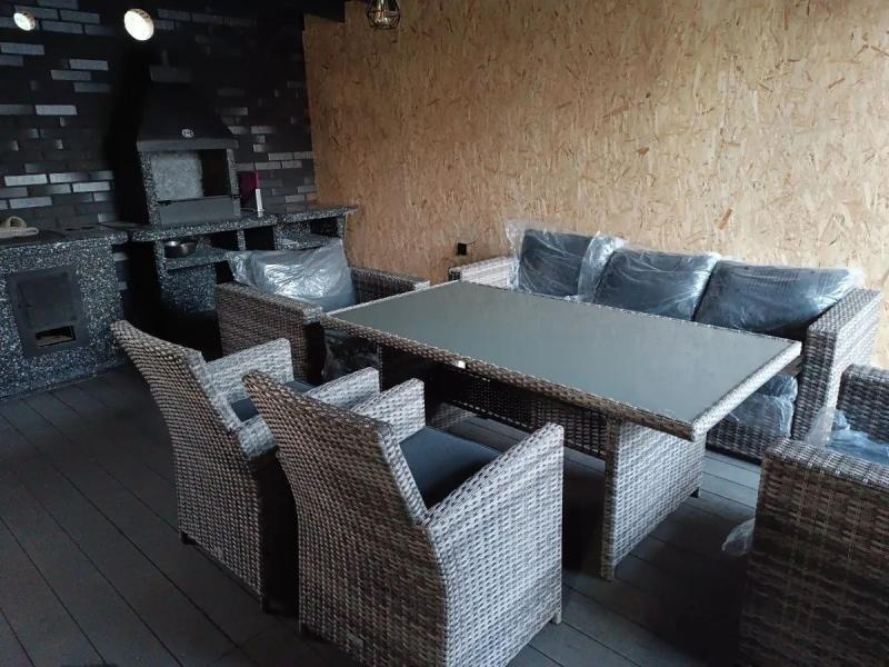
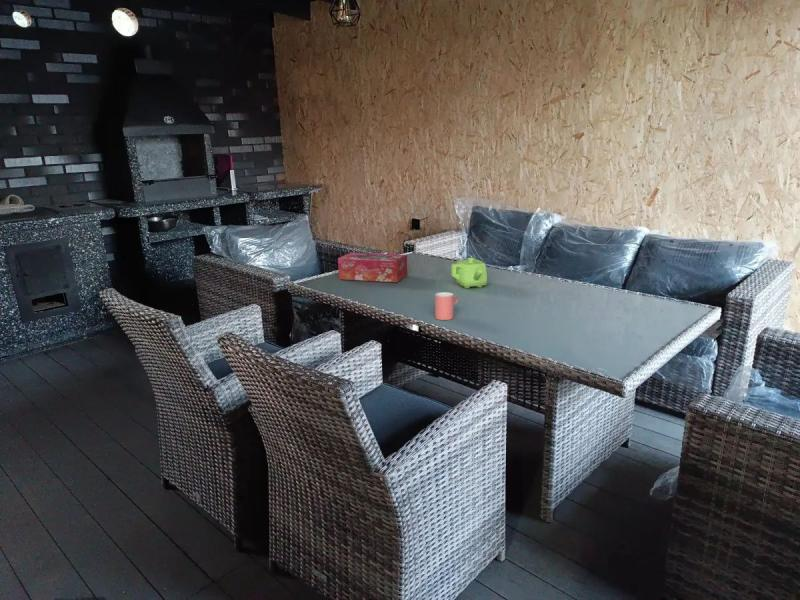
+ cup [434,291,459,321]
+ teapot [450,256,488,289]
+ tissue box [337,252,408,283]
